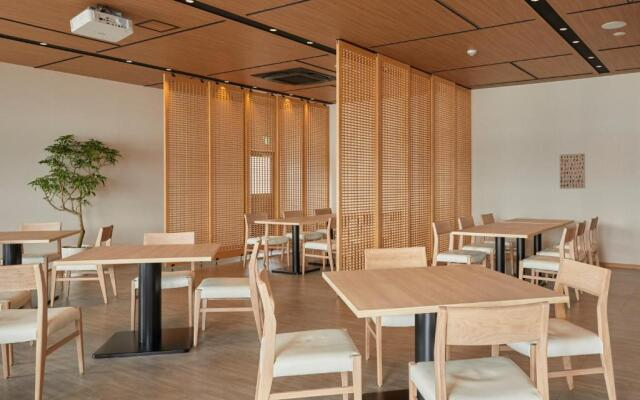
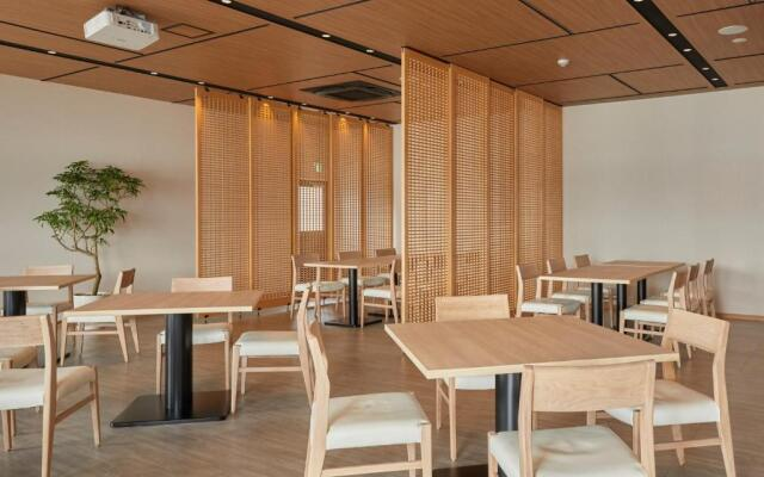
- wall art [559,152,586,190]
